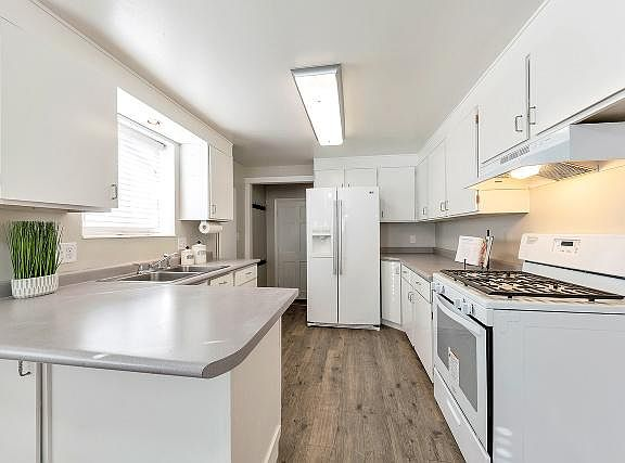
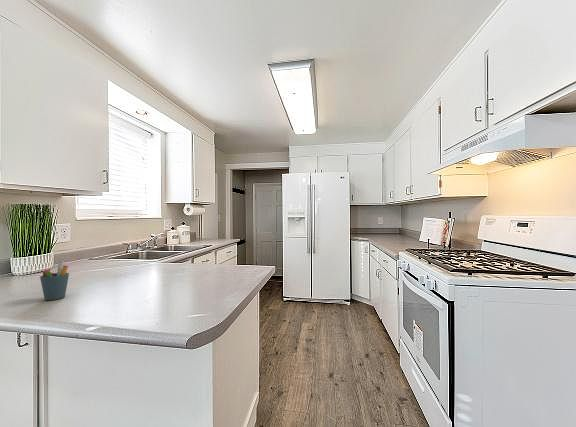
+ pen holder [39,260,70,301]
